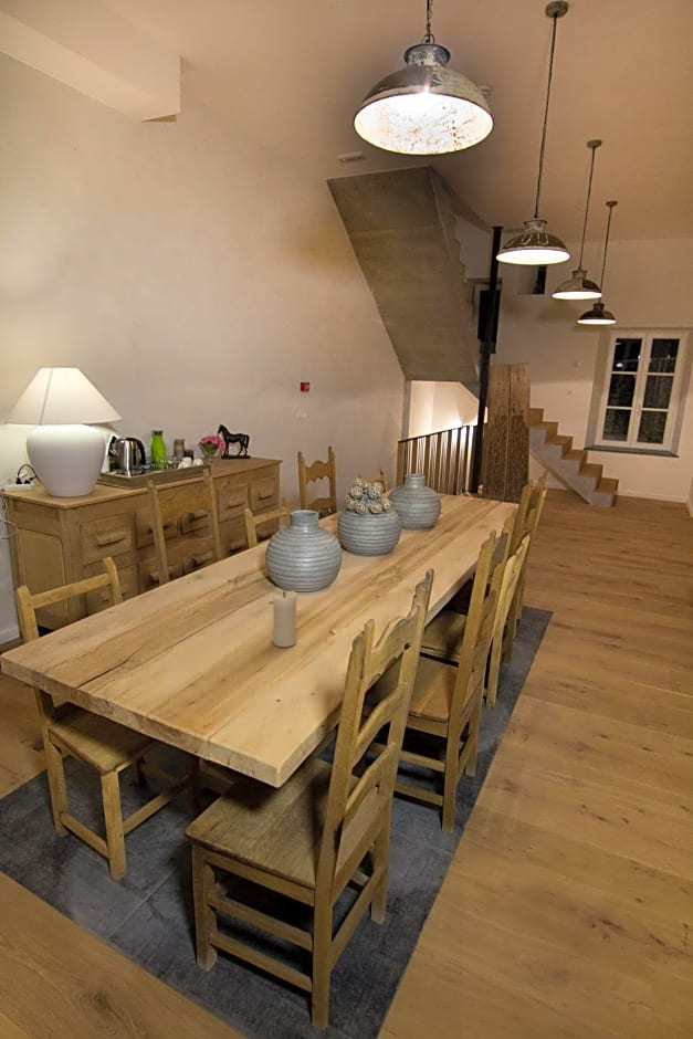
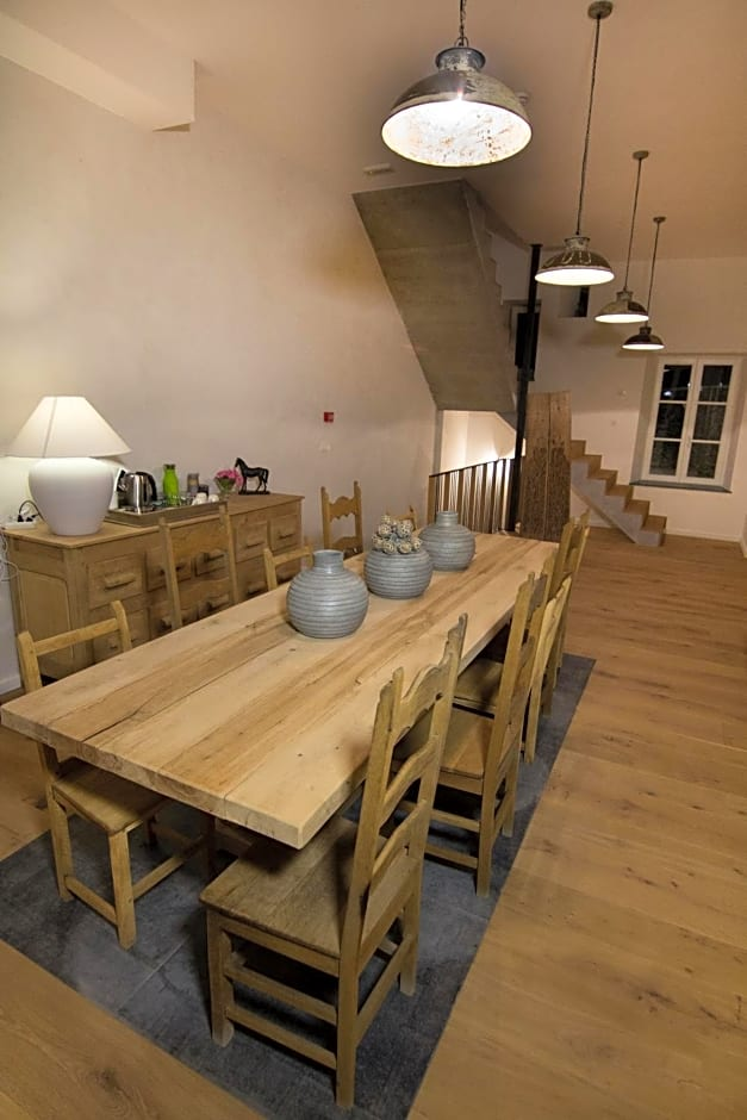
- candle [270,590,298,648]
